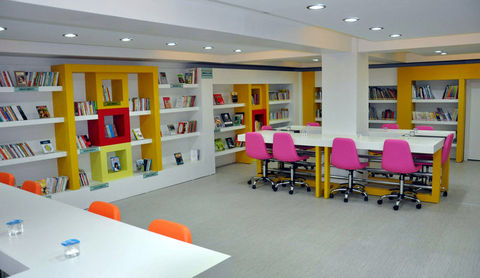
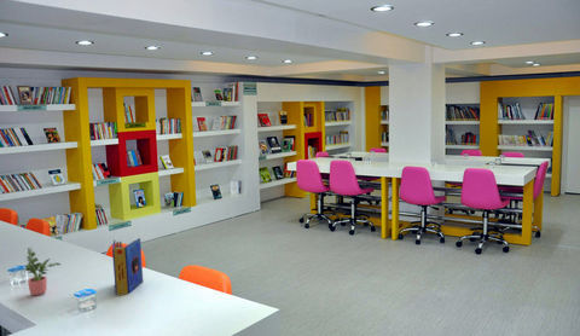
+ book [111,237,144,296]
+ potted plant [24,247,62,296]
